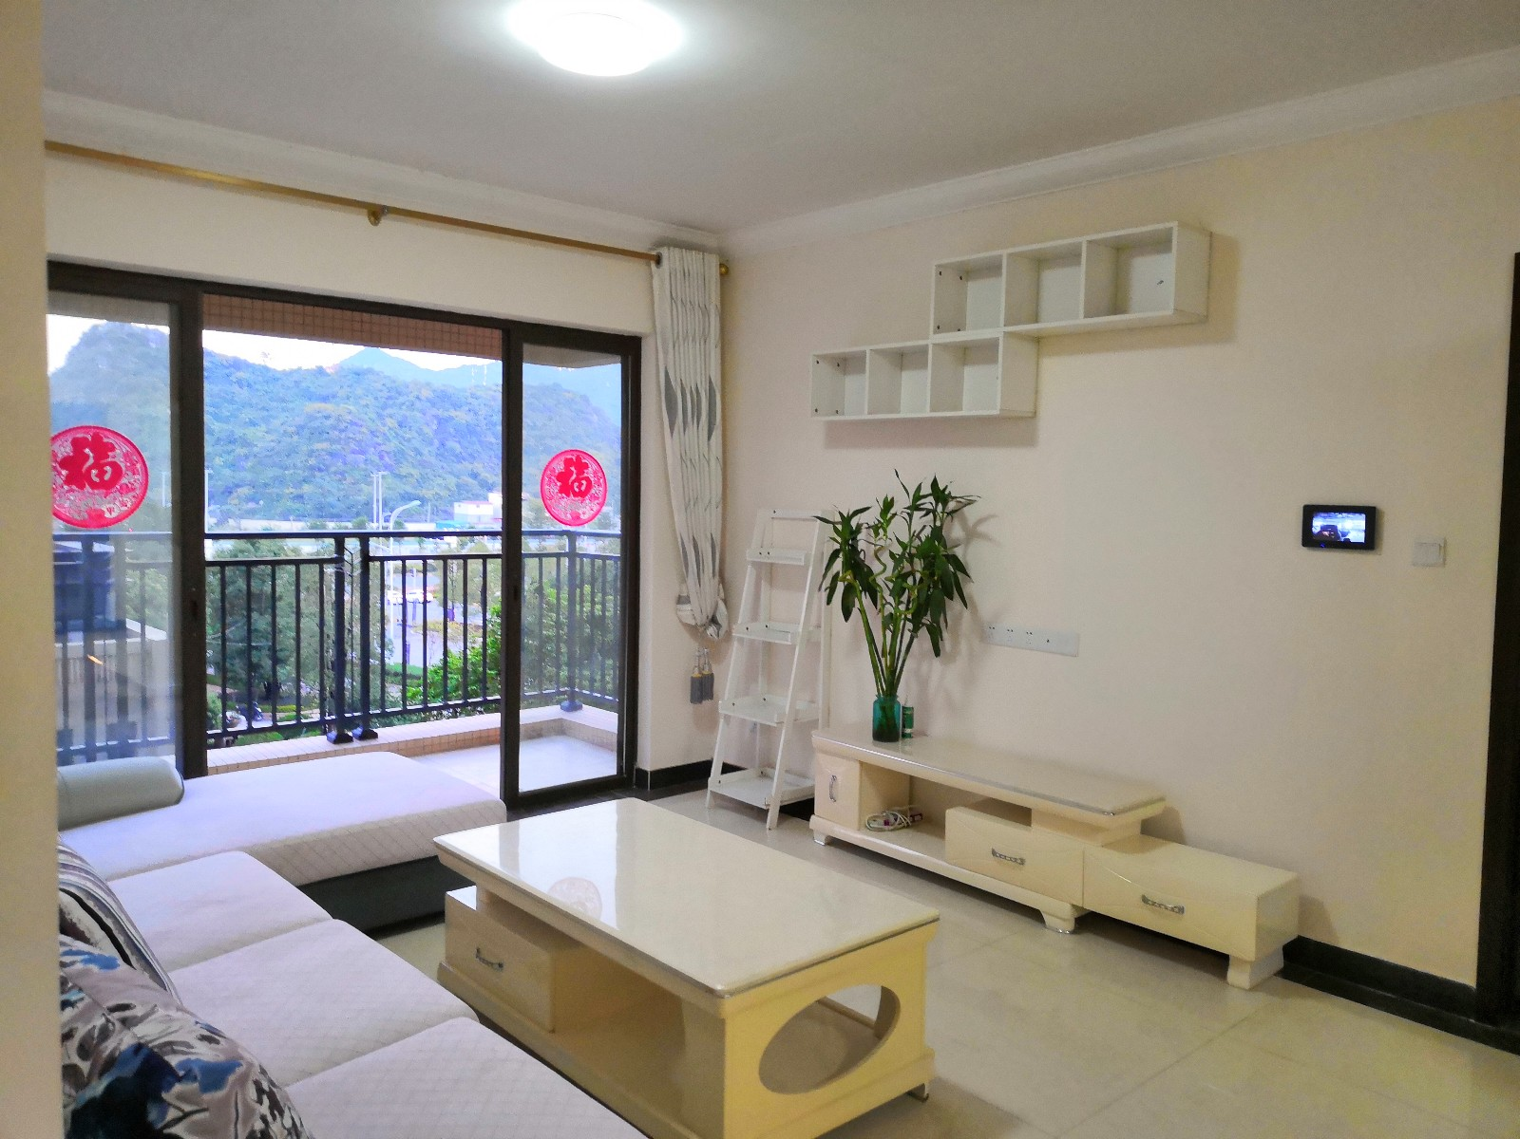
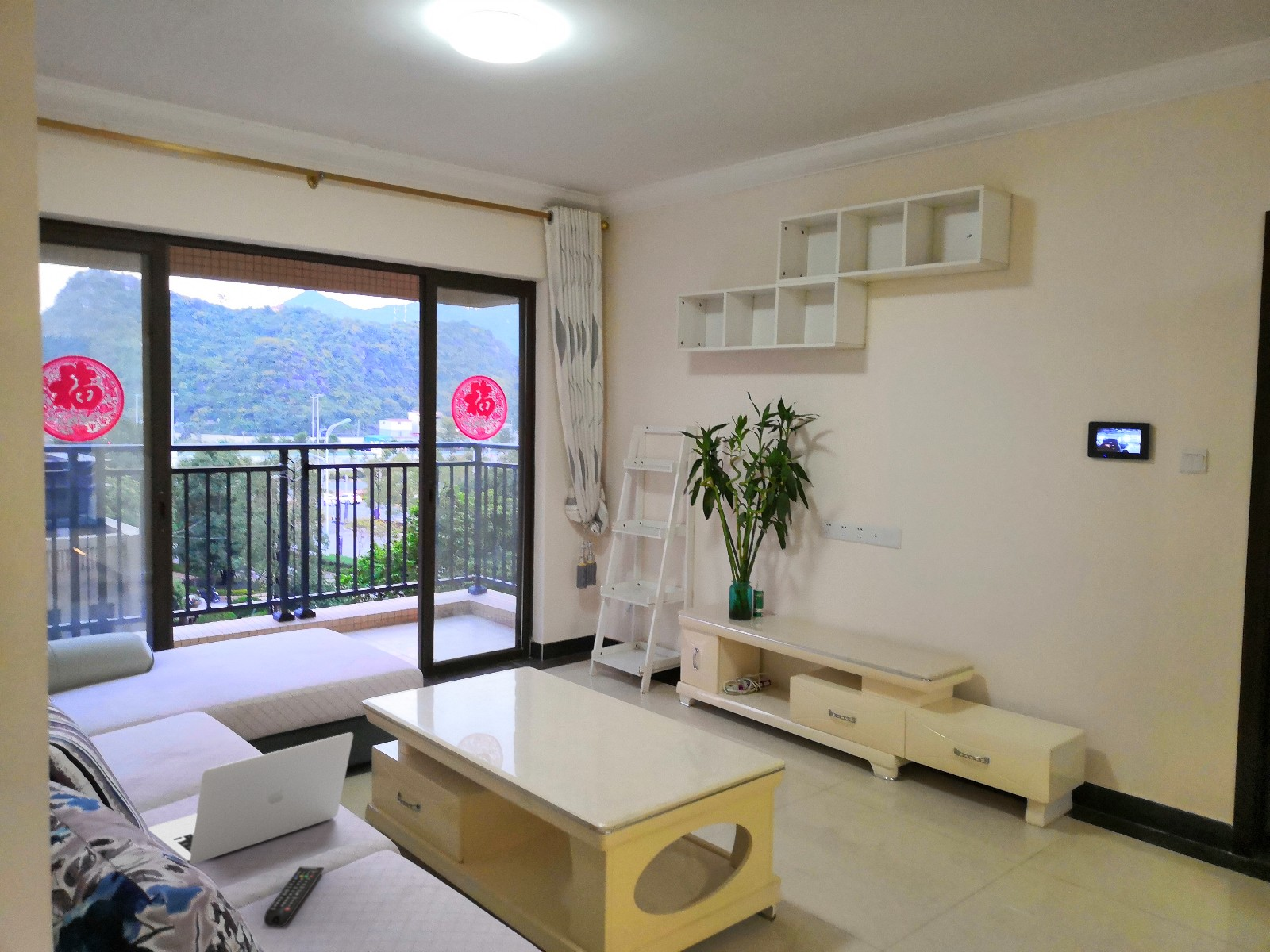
+ laptop [148,731,354,865]
+ remote control [264,866,325,927]
